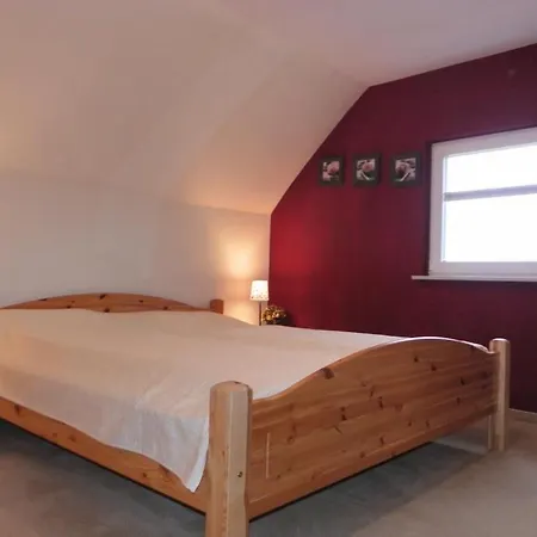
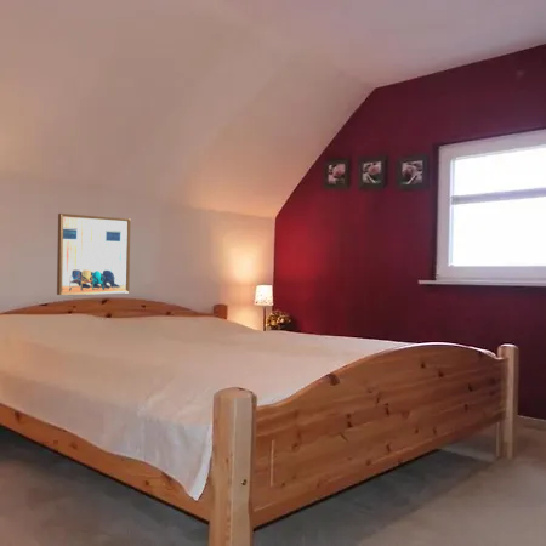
+ wall art [56,212,132,296]
